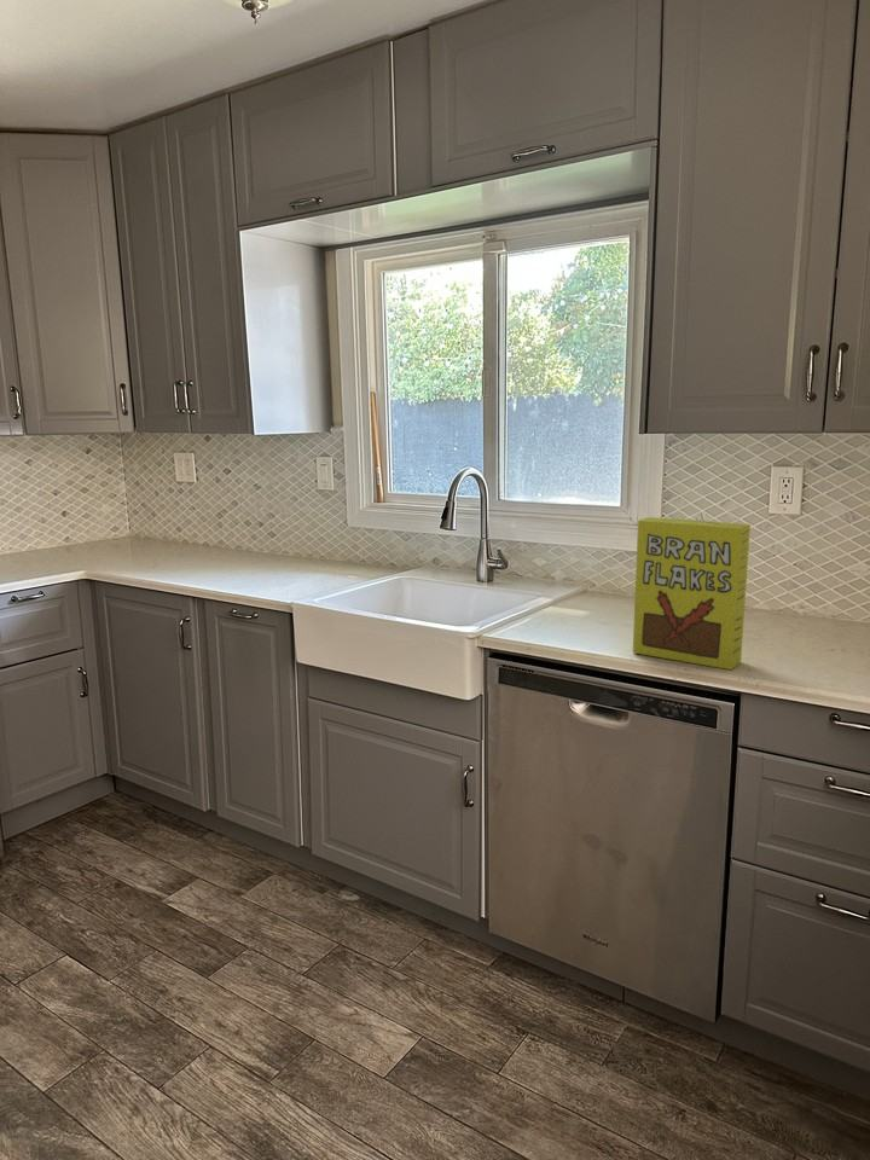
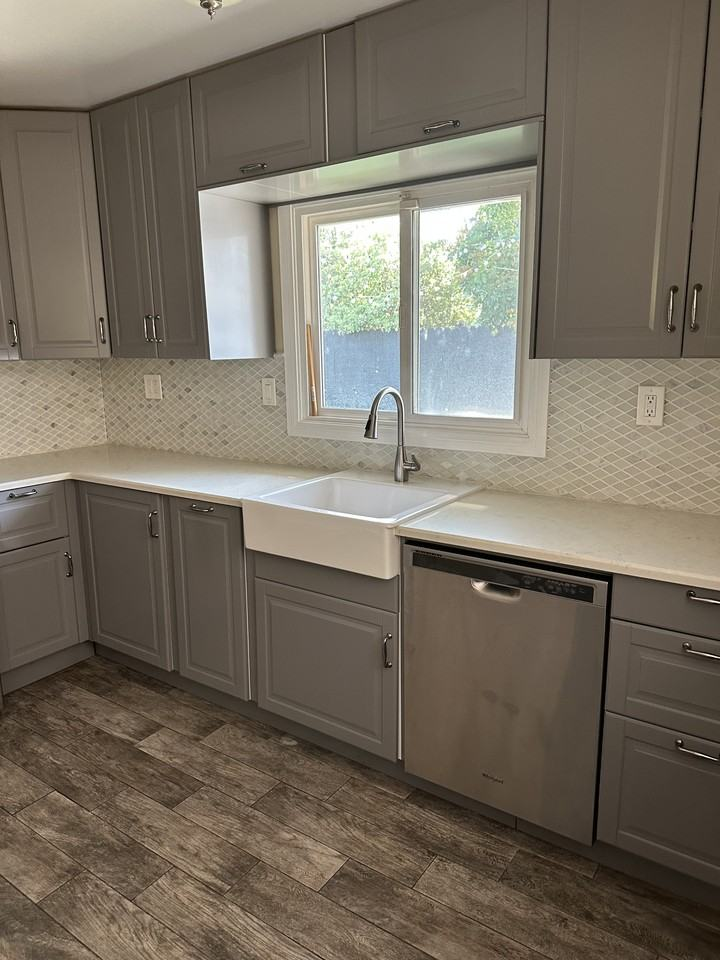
- cereal box [632,516,752,671]
